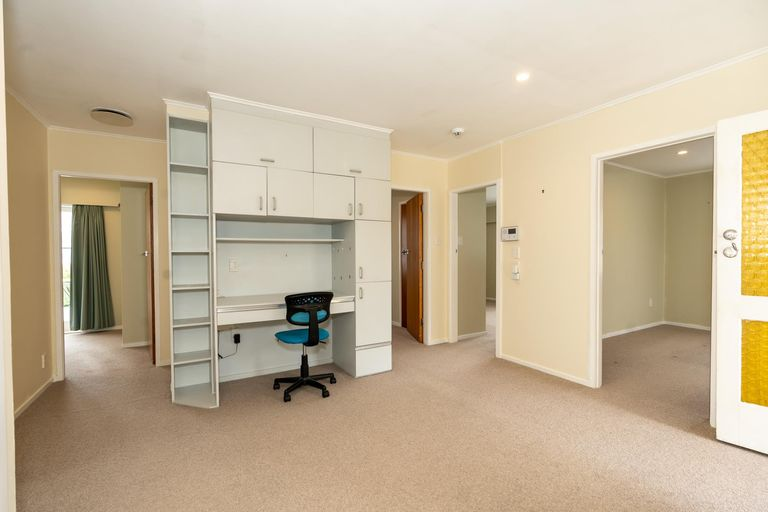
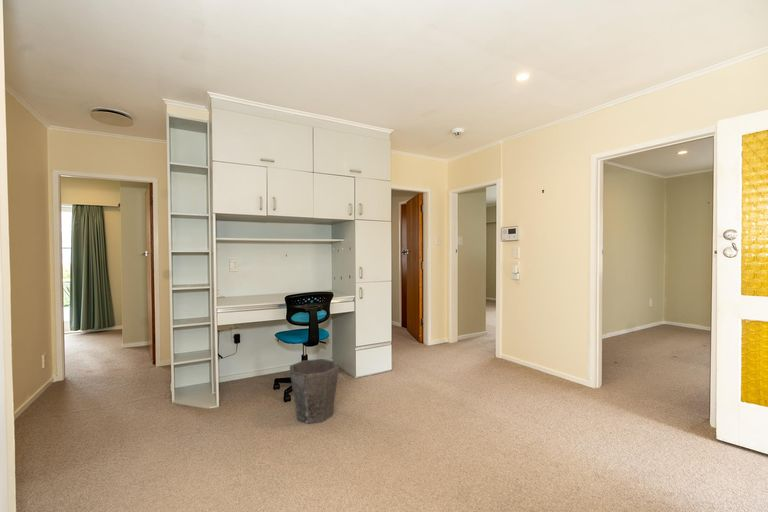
+ waste bin [289,358,340,424]
